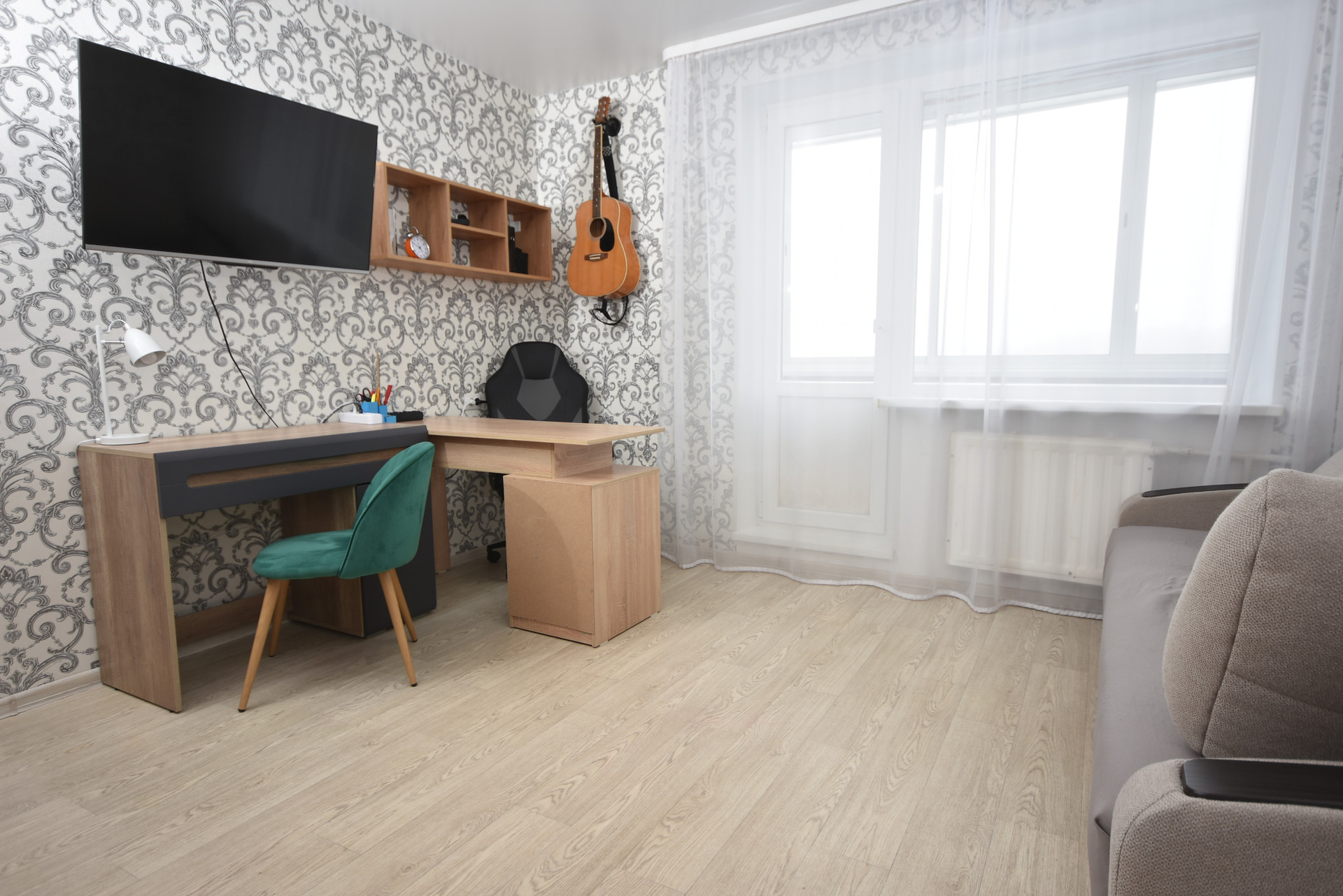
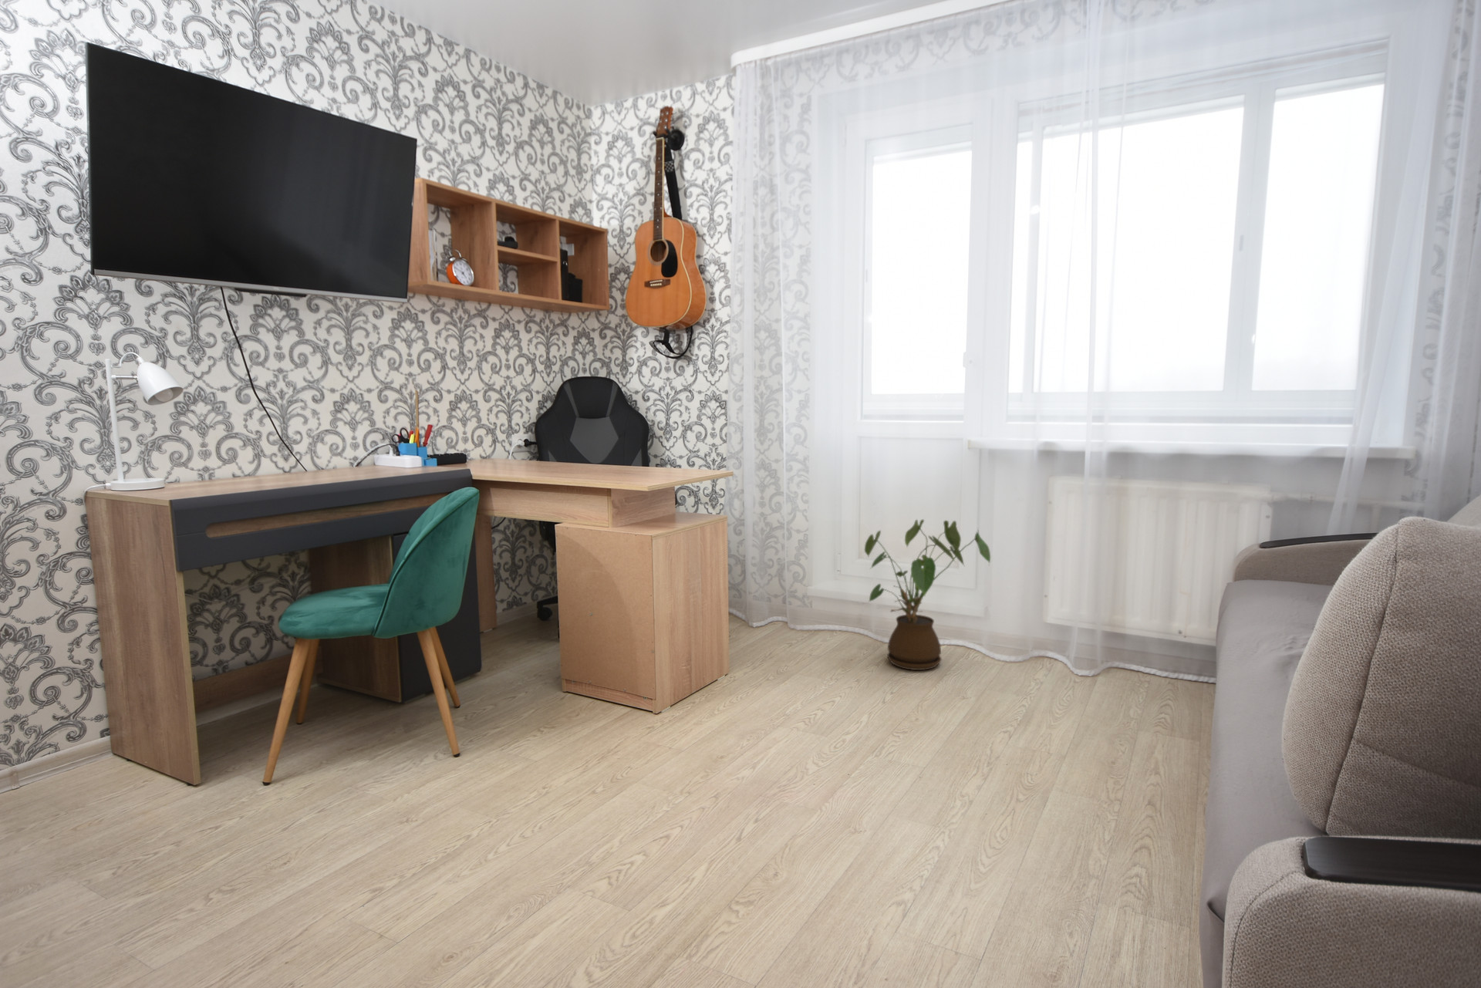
+ house plant [863,518,991,672]
